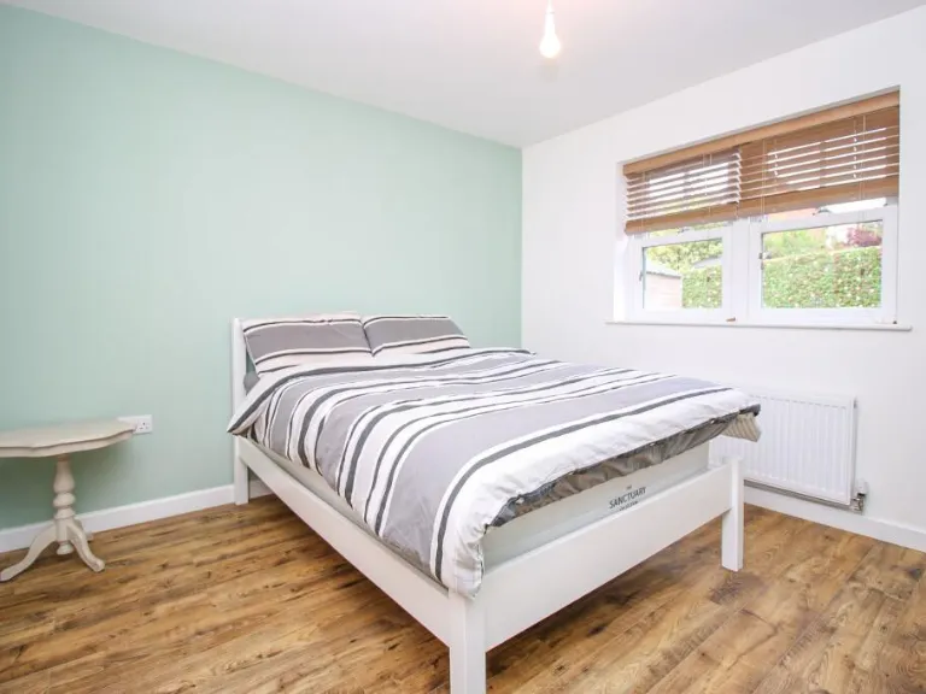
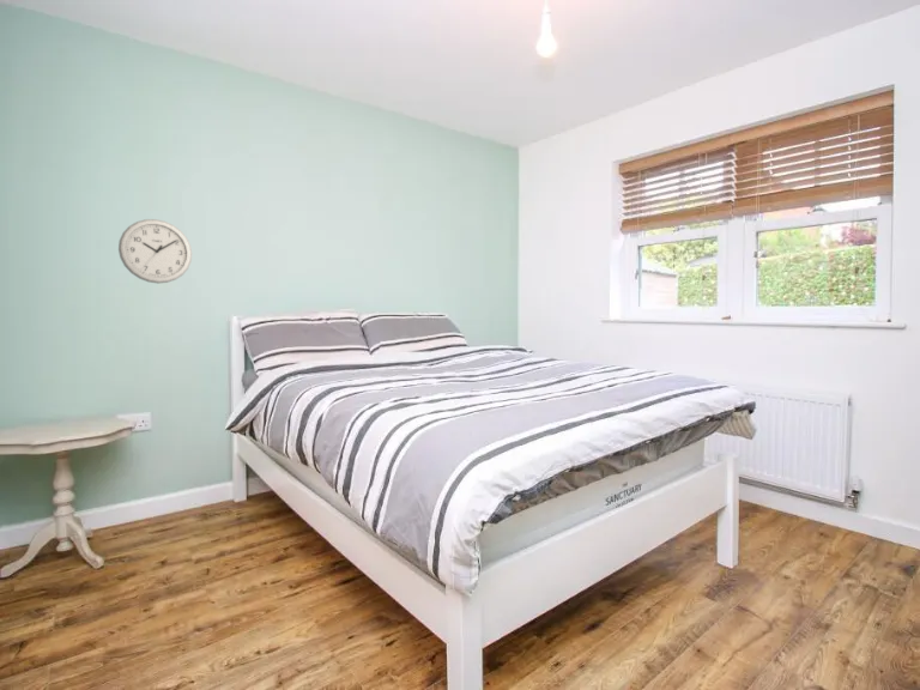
+ wall clock [117,218,193,284]
